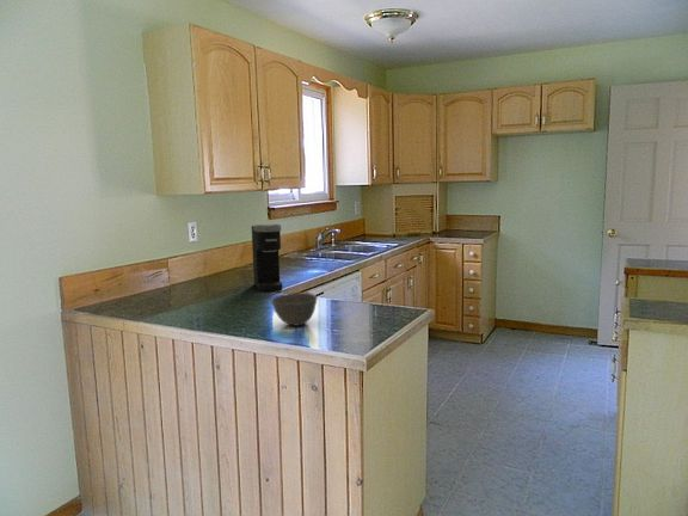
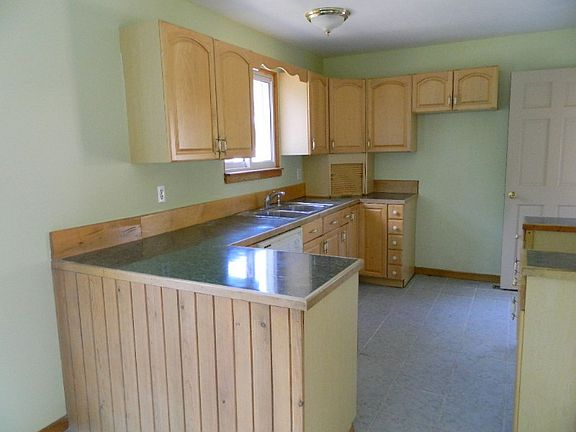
- coffee maker [251,223,283,293]
- bowl [270,291,319,327]
